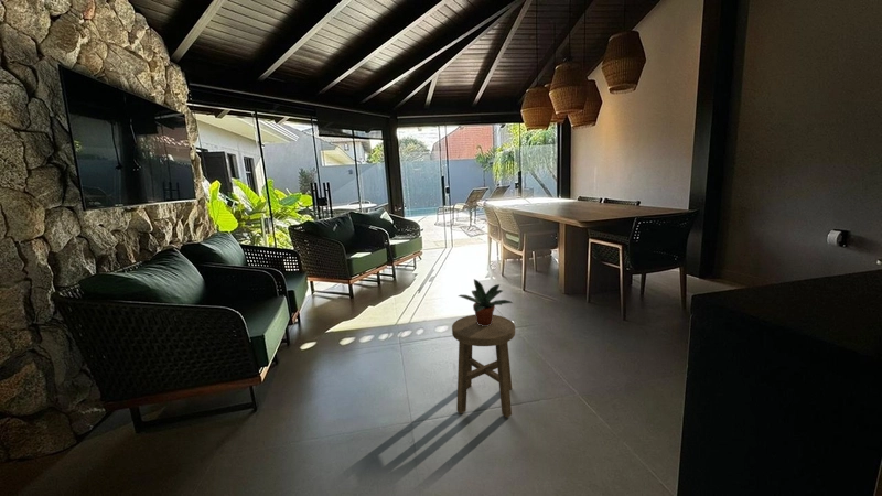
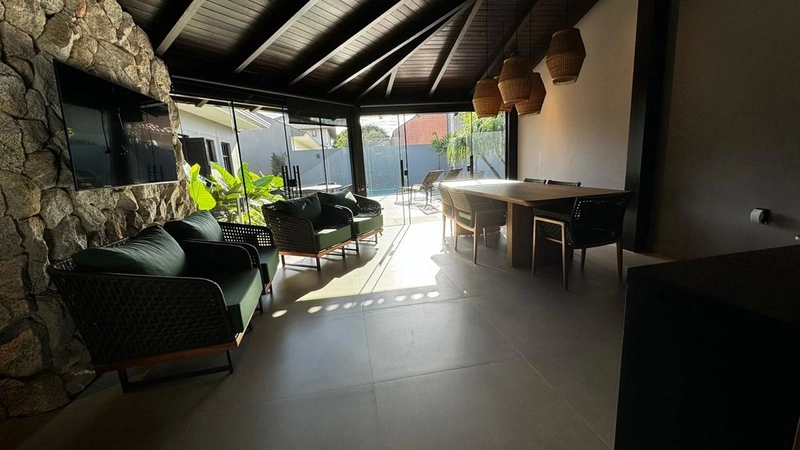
- potted plant [458,278,514,326]
- stool [451,314,516,419]
